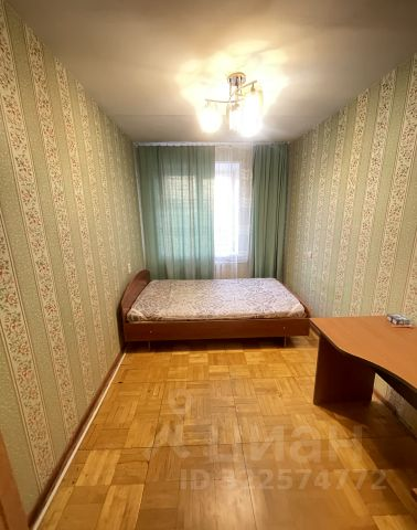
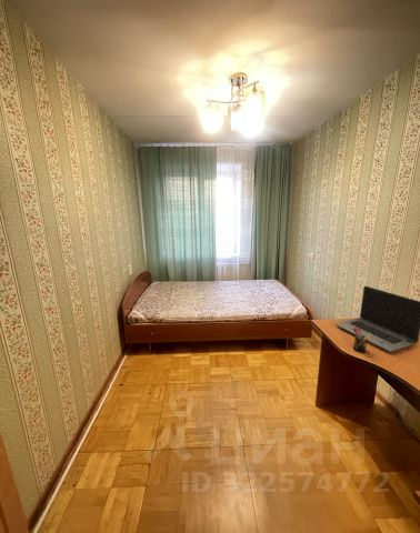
+ laptop computer [334,285,420,353]
+ pen holder [352,326,371,353]
